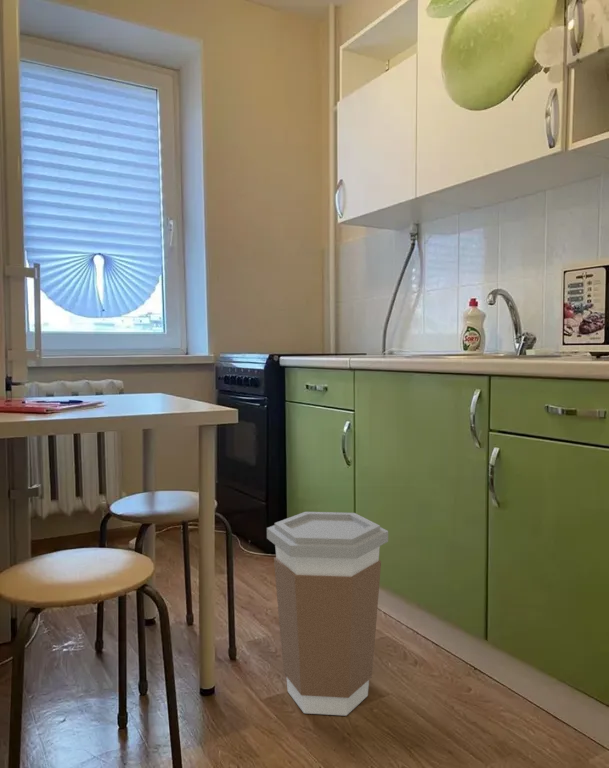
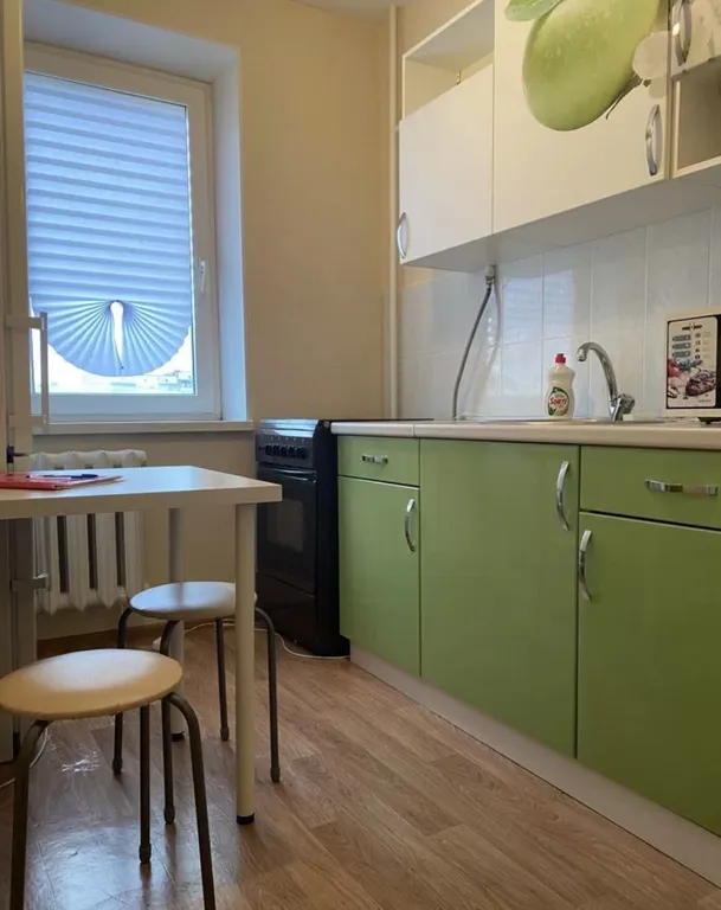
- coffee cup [266,511,389,717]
